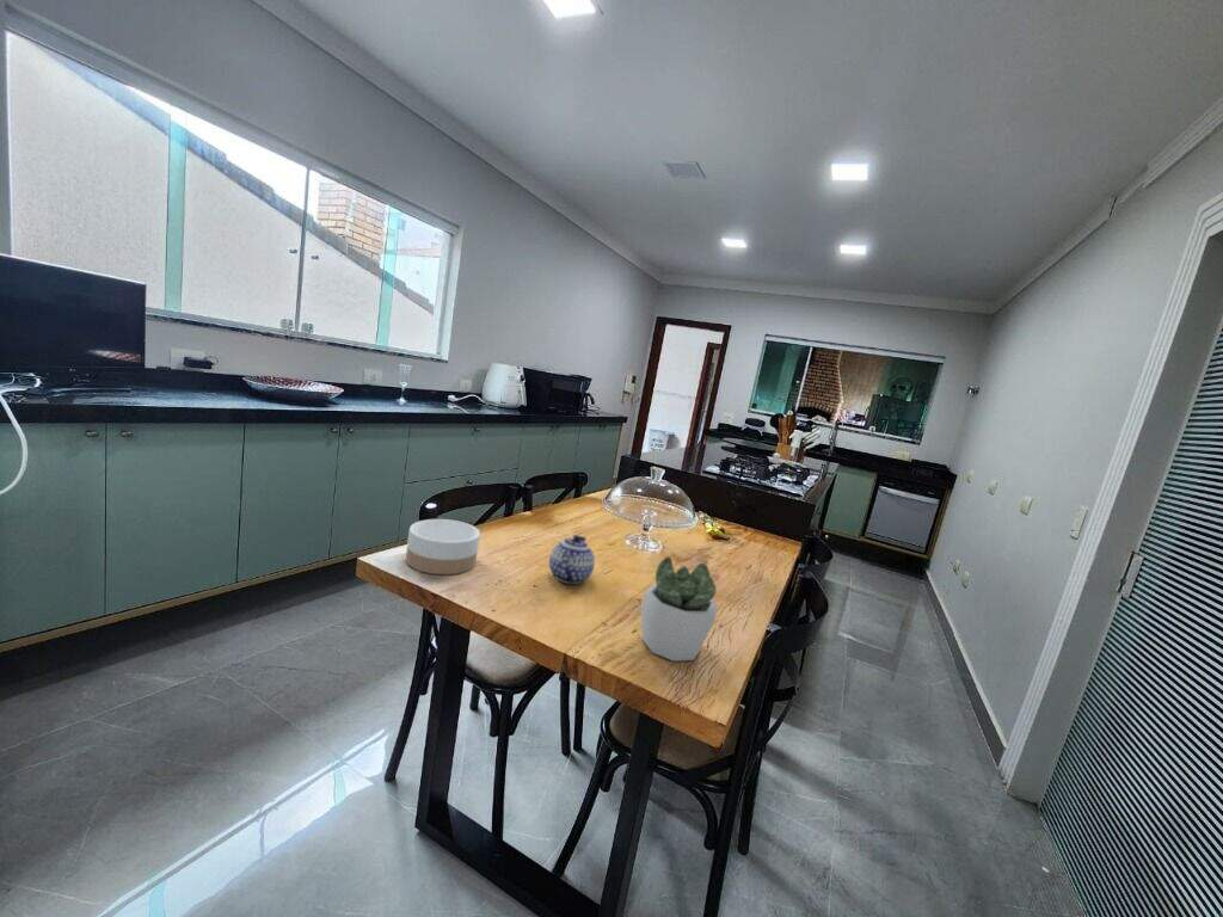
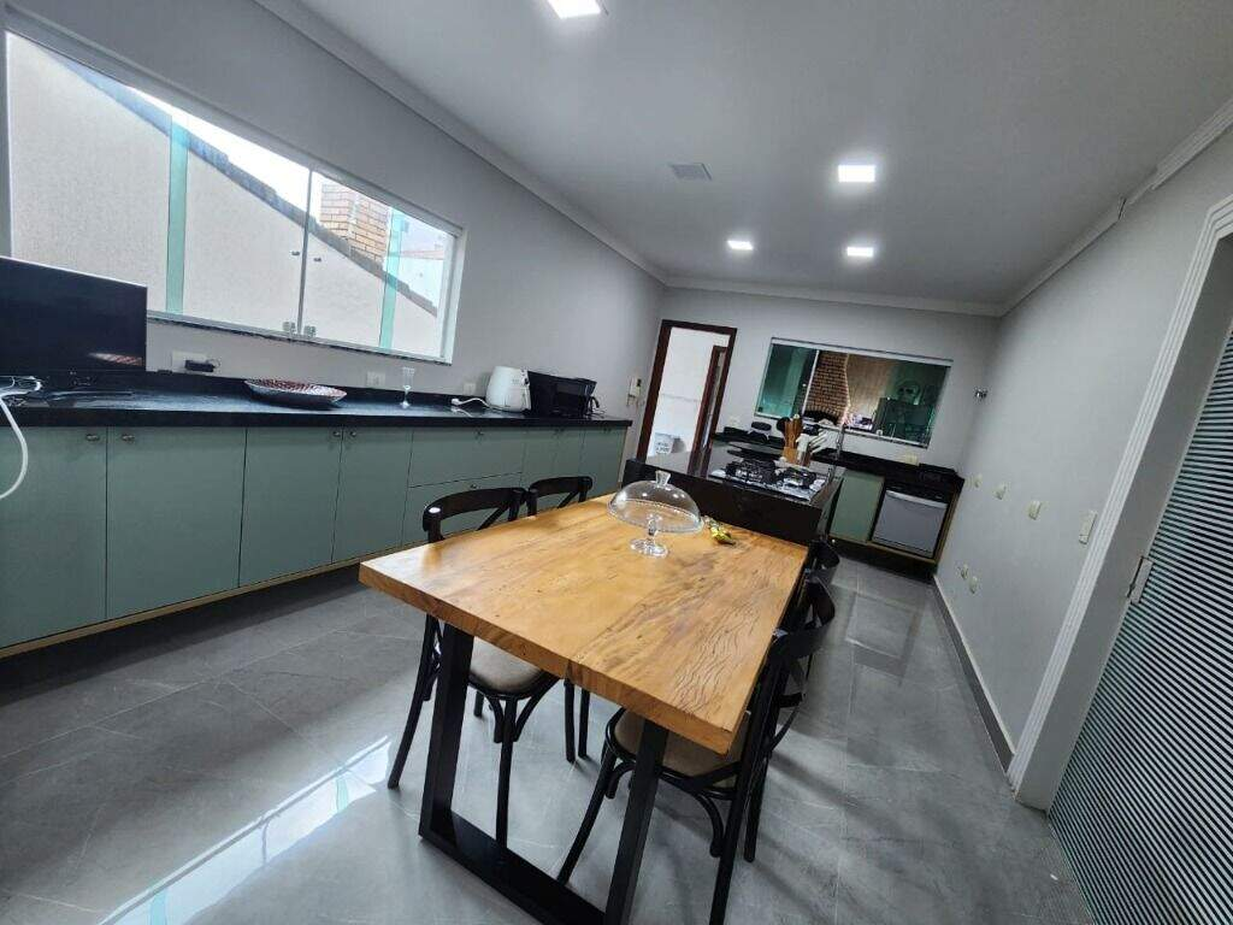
- teapot [548,534,596,585]
- succulent plant [640,555,718,663]
- bowl [405,518,481,576]
